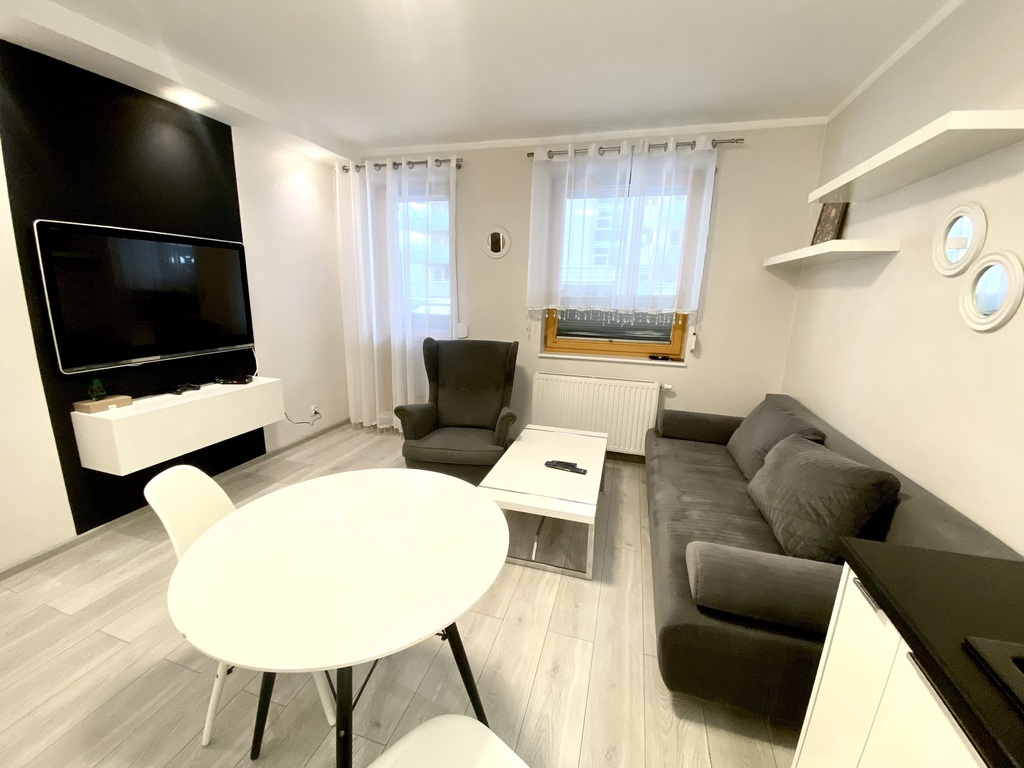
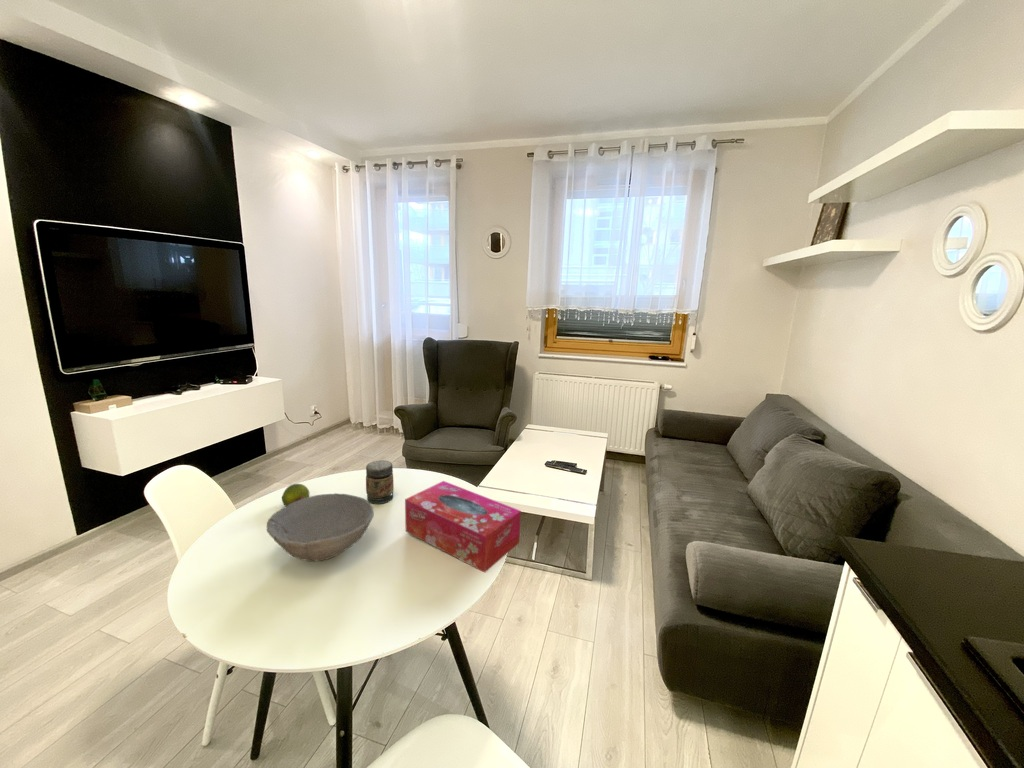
+ bowl [266,492,375,562]
+ fruit [281,483,310,507]
+ jar [365,459,395,505]
+ tissue box [404,480,522,574]
